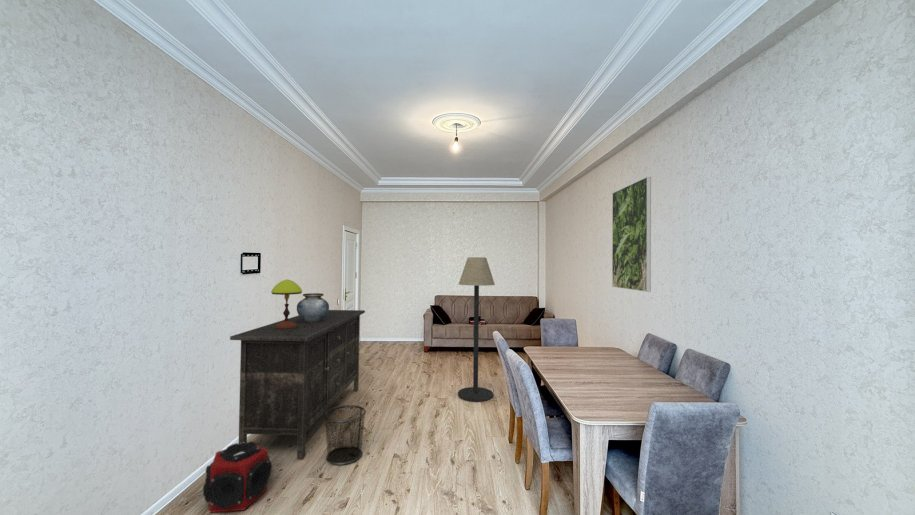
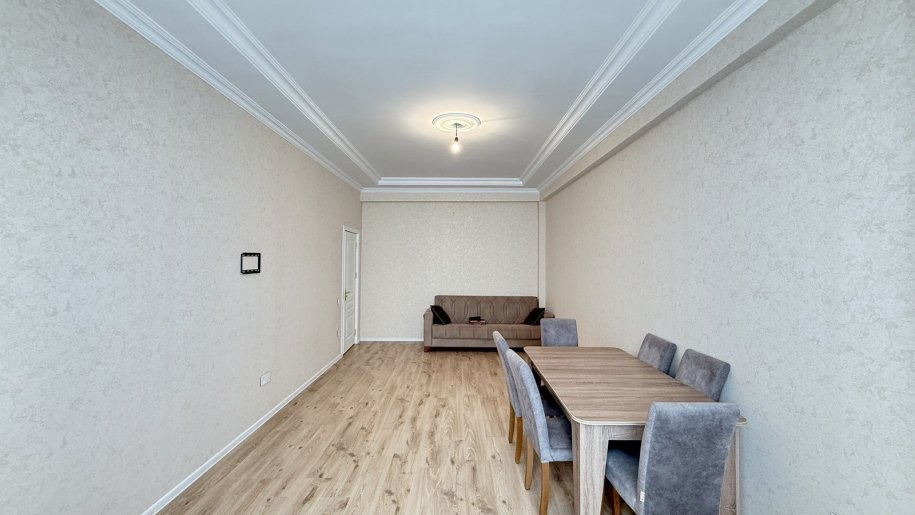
- speaker [202,441,273,514]
- sideboard [229,309,366,460]
- vase [296,292,330,322]
- waste bin [323,404,367,466]
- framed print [611,176,652,293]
- table lamp [270,278,303,336]
- floor lamp [457,256,496,403]
